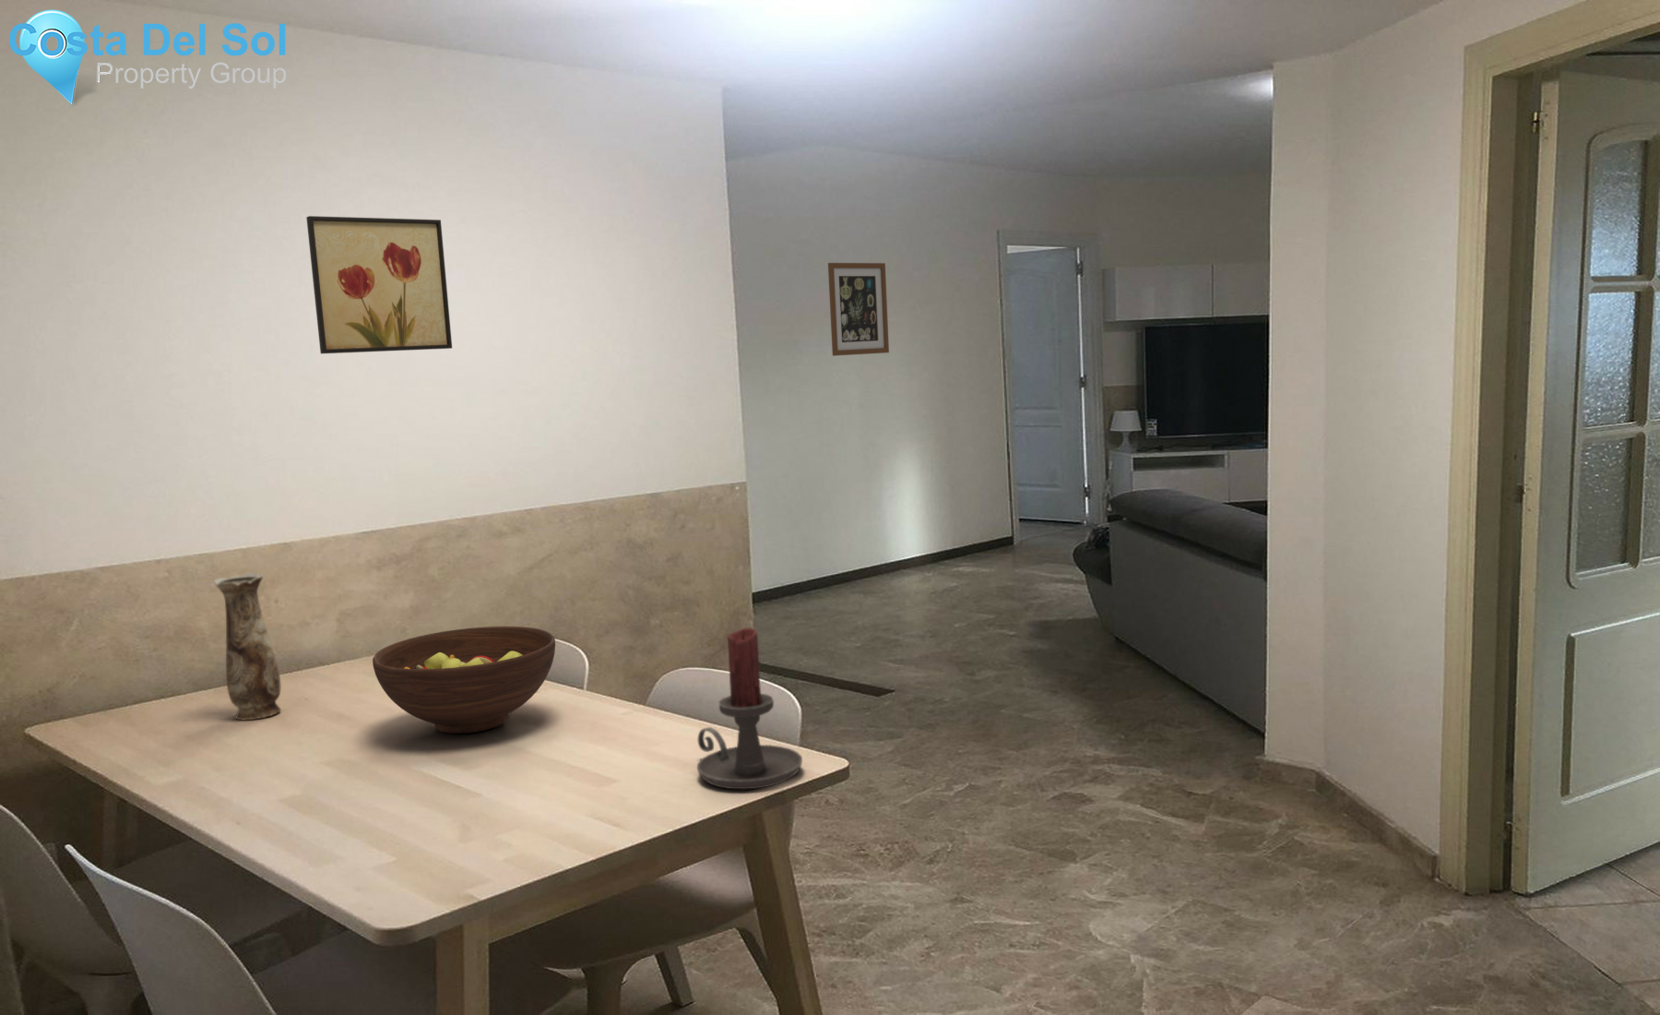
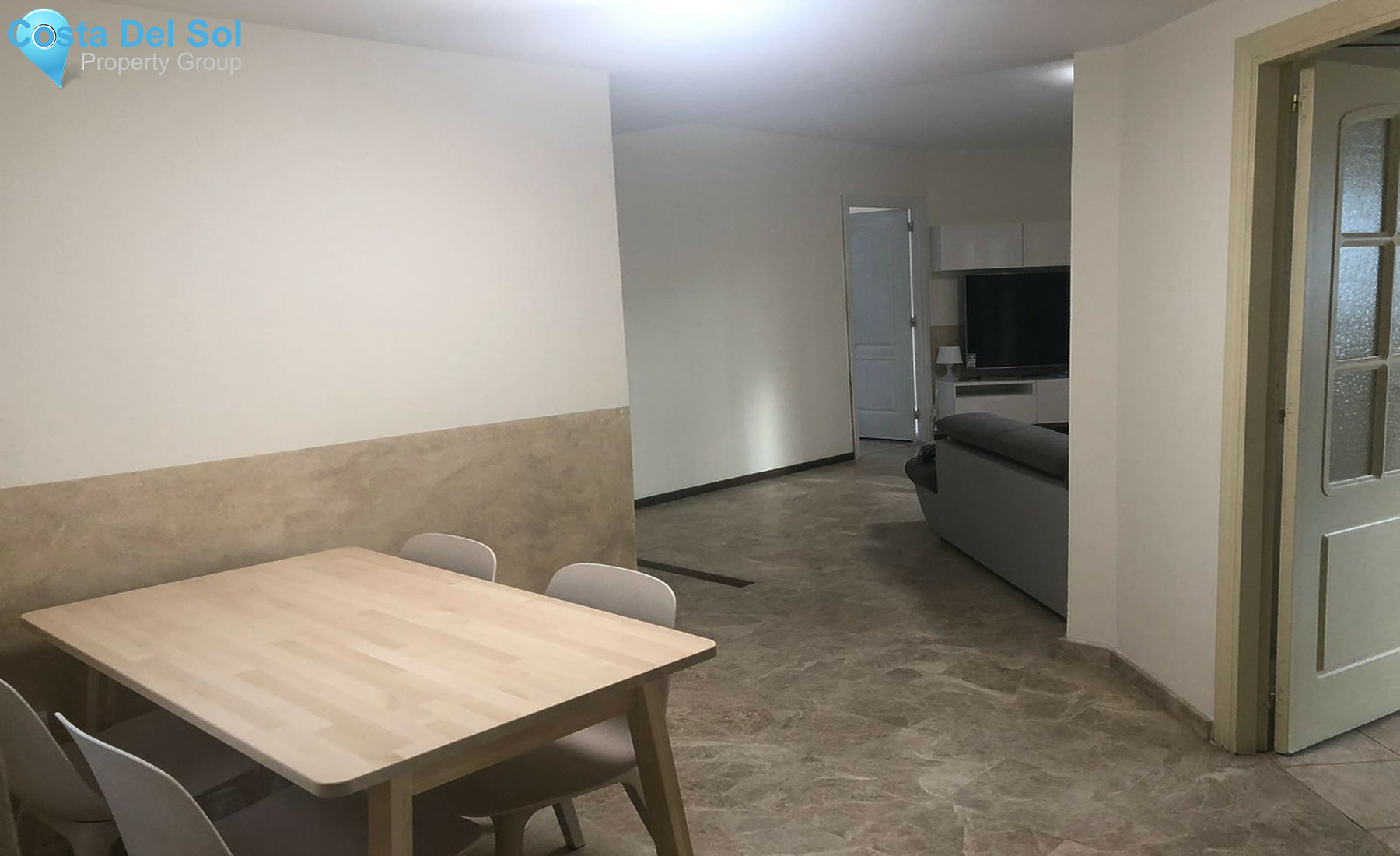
- candle holder [696,627,803,790]
- wall art [305,215,453,355]
- fruit bowl [371,626,556,734]
- vase [213,572,281,721]
- wall art [828,262,890,357]
